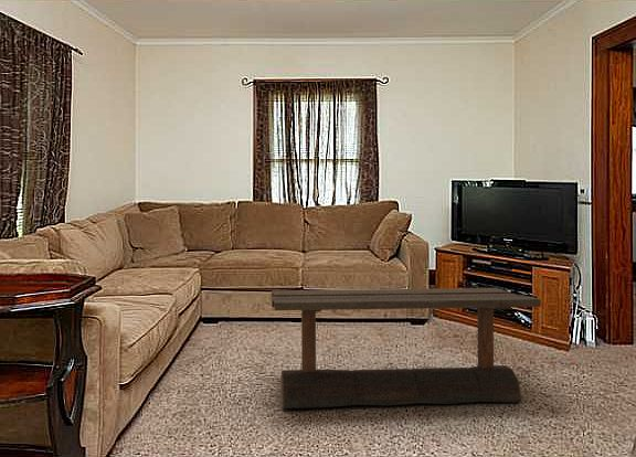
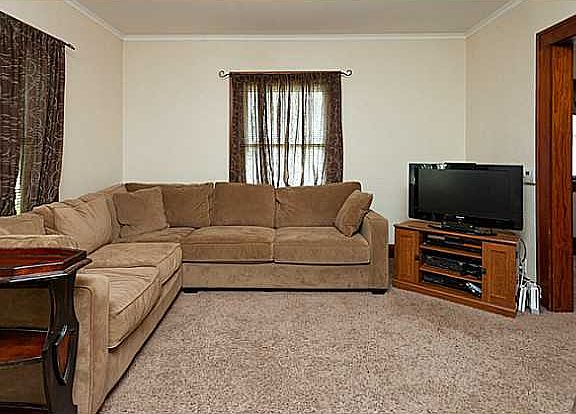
- coffee table [271,287,542,410]
